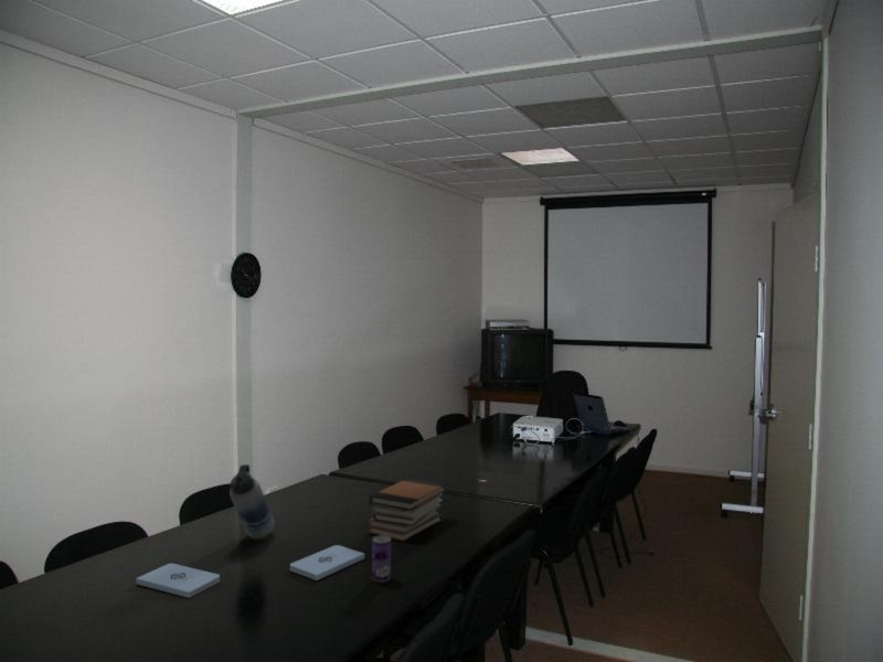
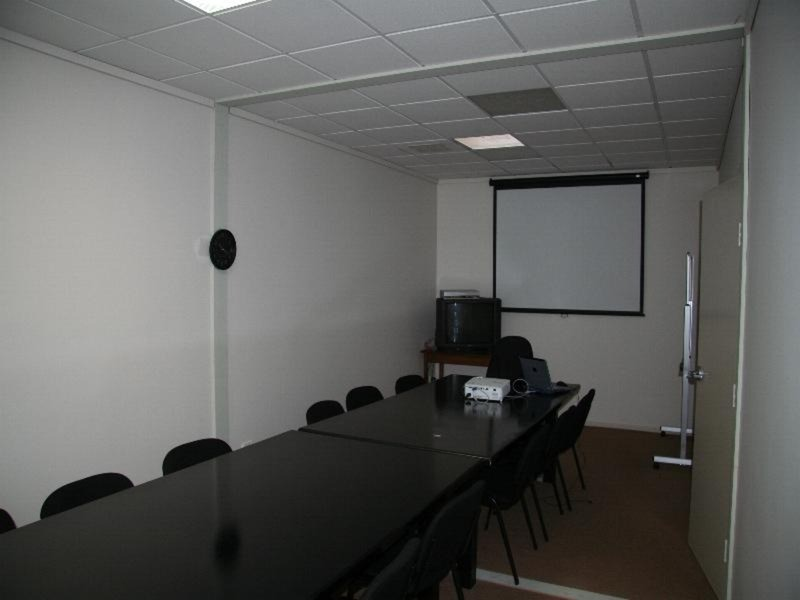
- beverage can [371,535,392,584]
- water bottle [228,463,276,540]
- book stack [366,477,447,543]
- notepad [289,544,365,581]
- notepad [135,563,221,599]
